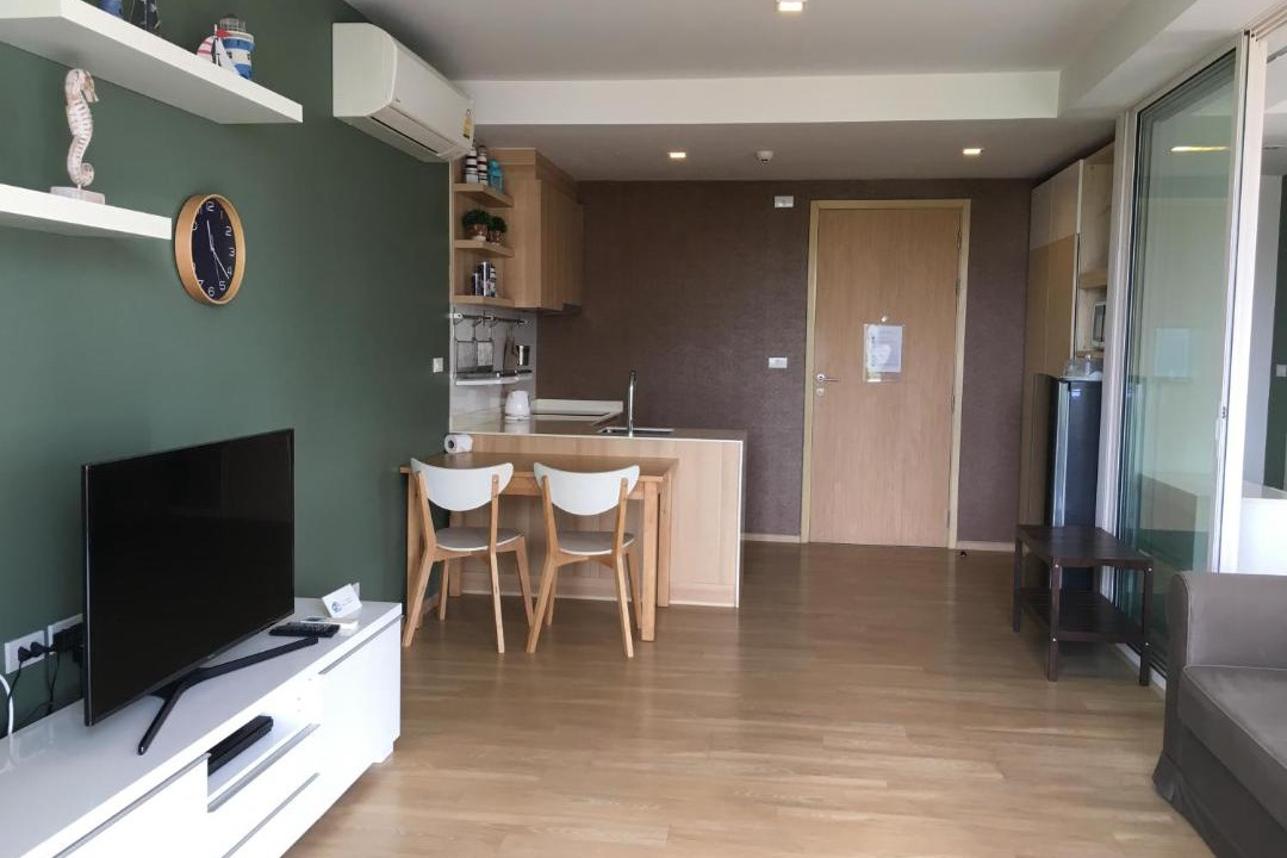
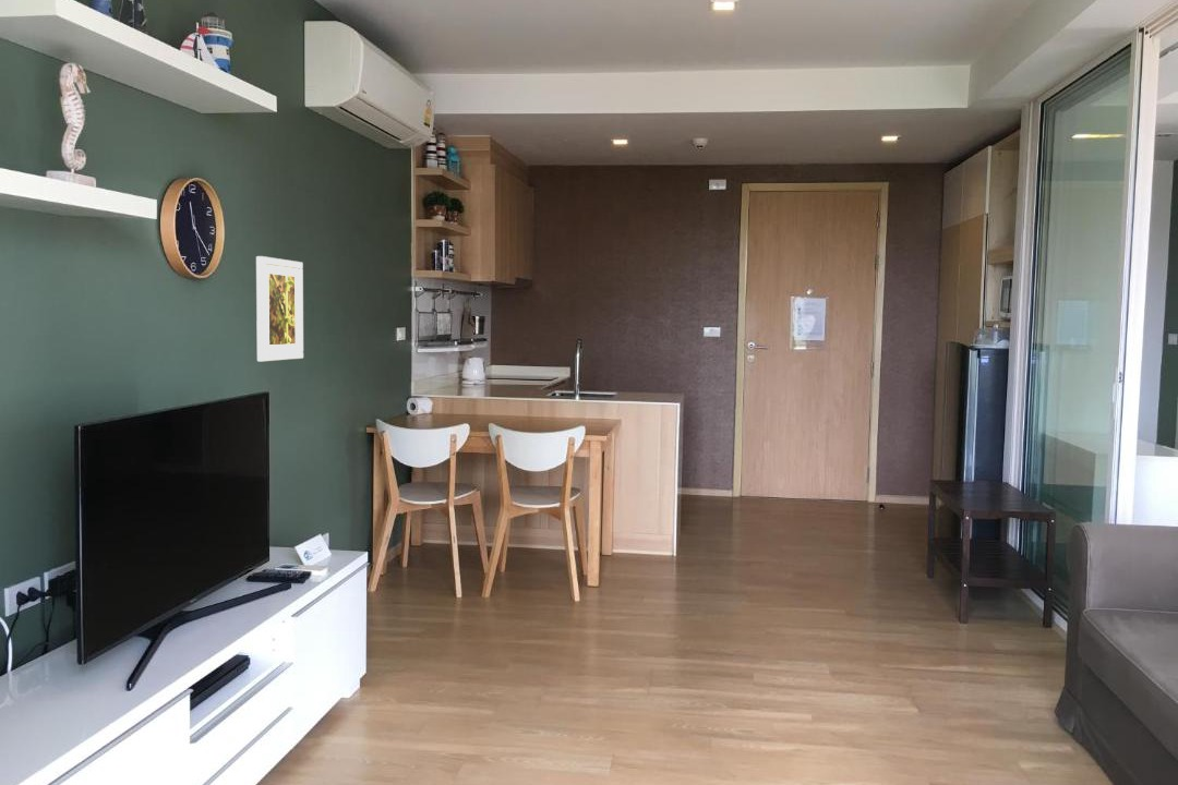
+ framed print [255,255,304,363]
